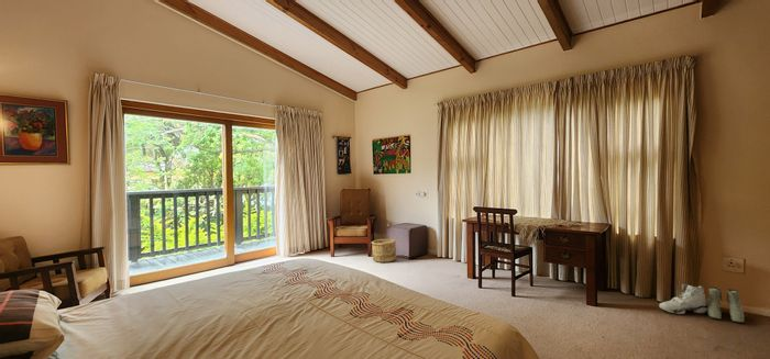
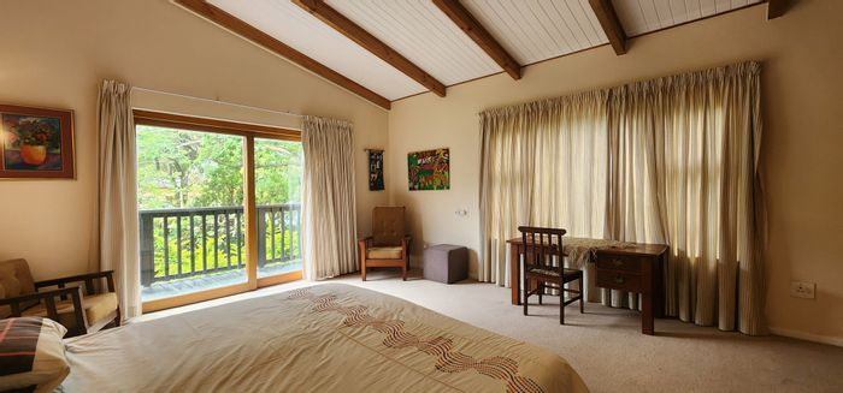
- wooden bucket [371,238,397,263]
- boots [706,285,746,324]
- sneaker [658,283,708,315]
